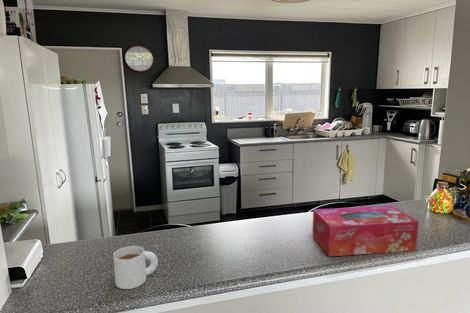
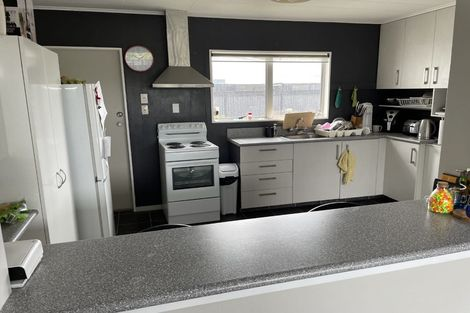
- mug [112,245,159,290]
- tissue box [312,205,420,257]
